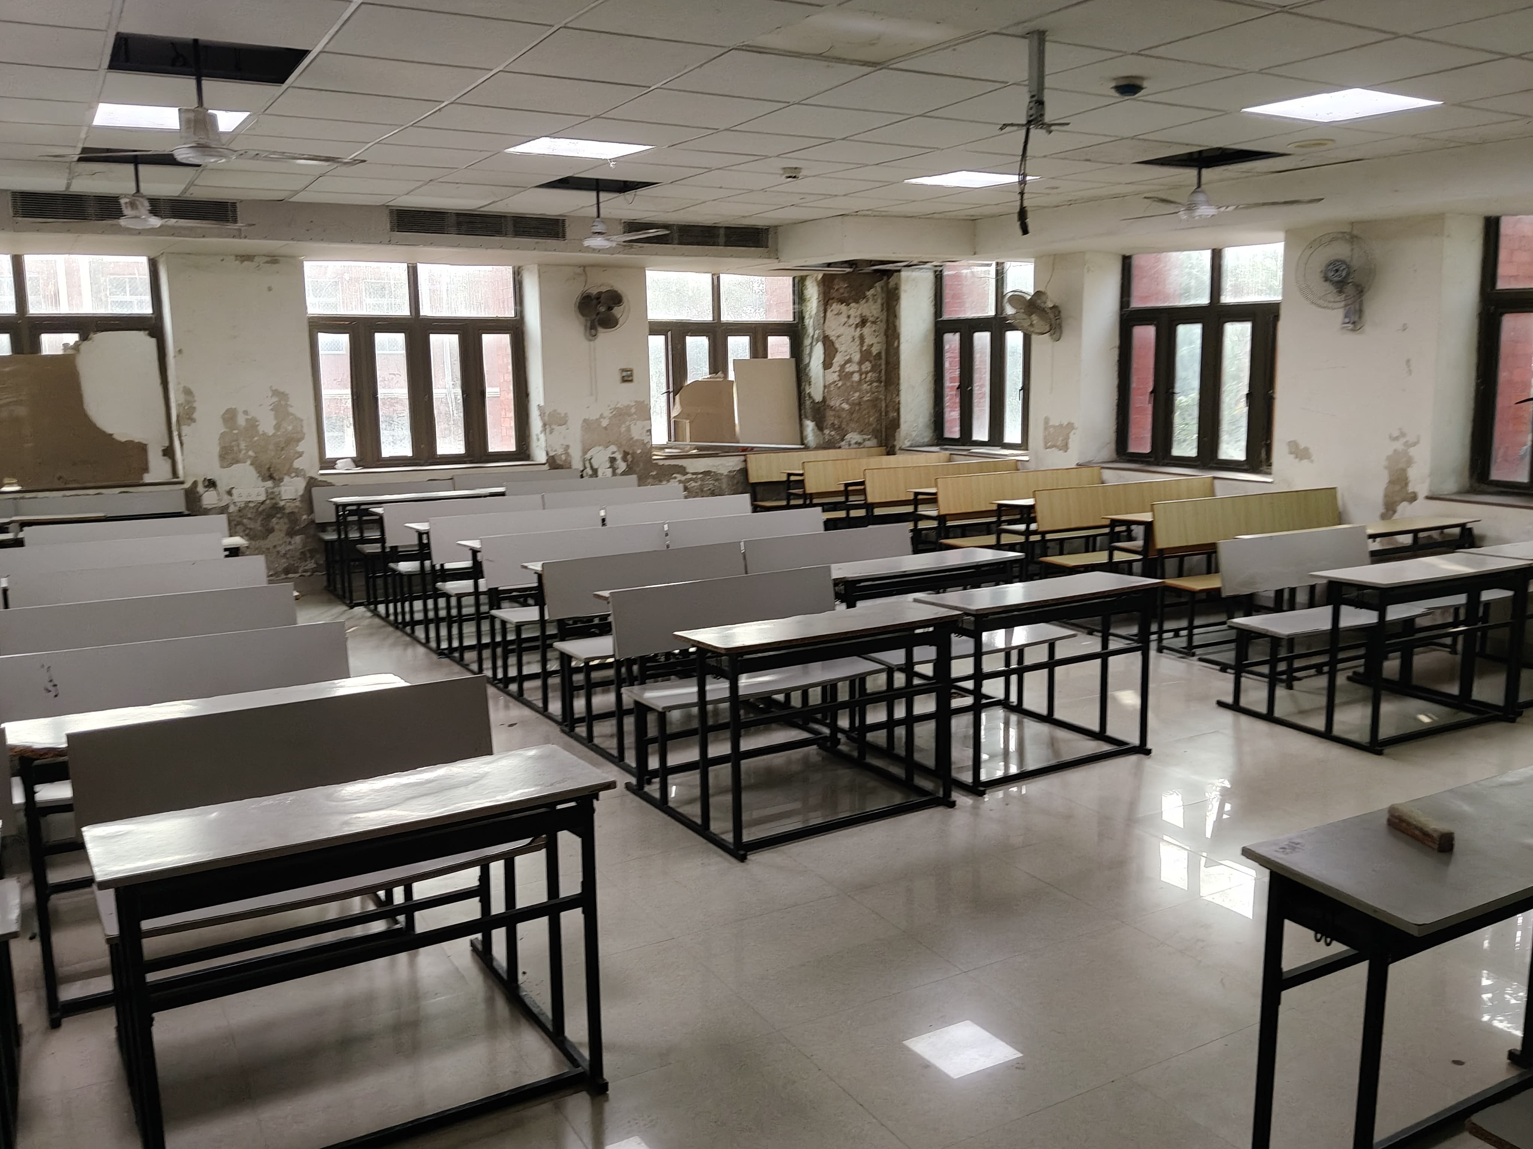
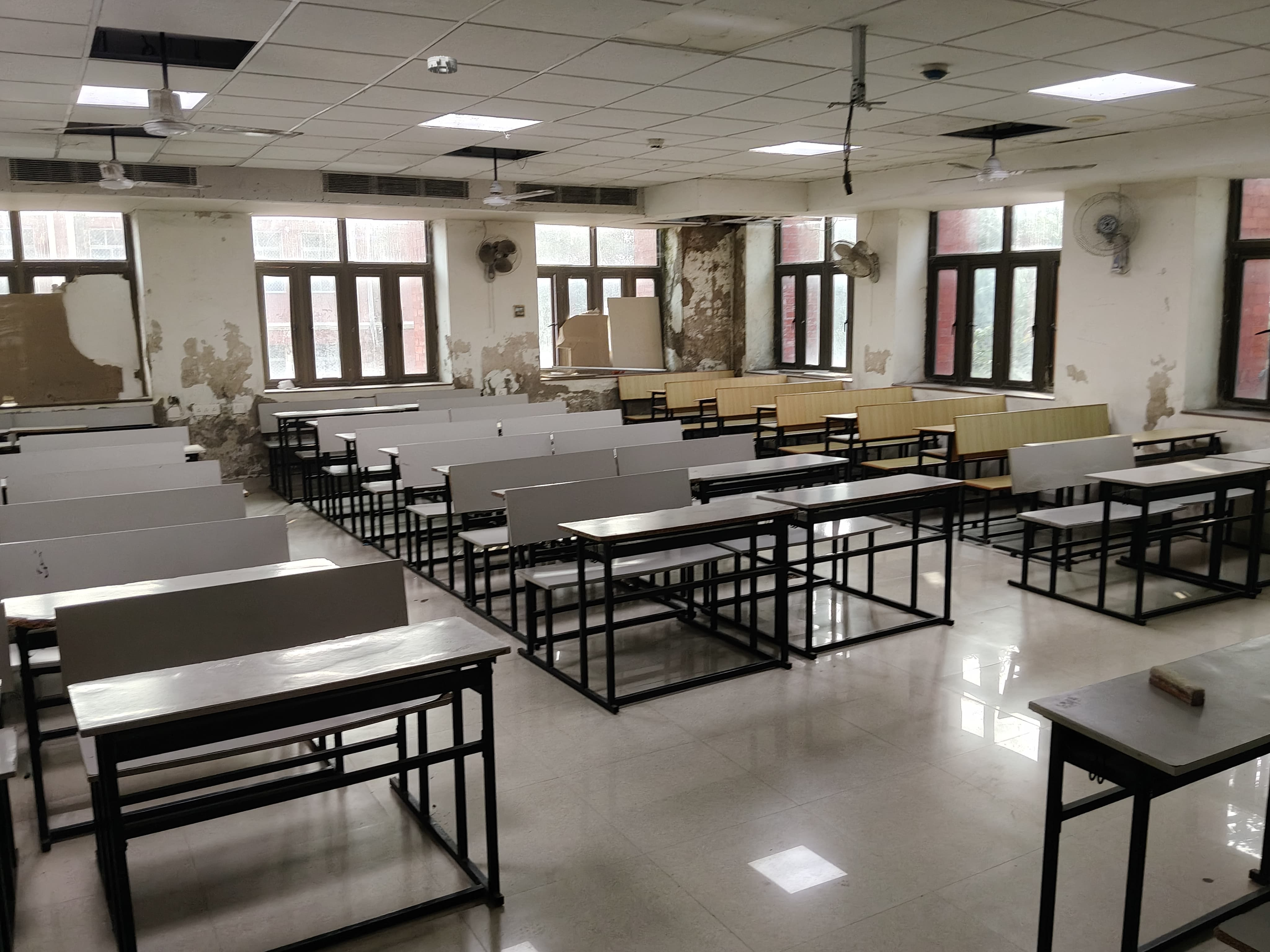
+ smoke detector [427,55,458,74]
